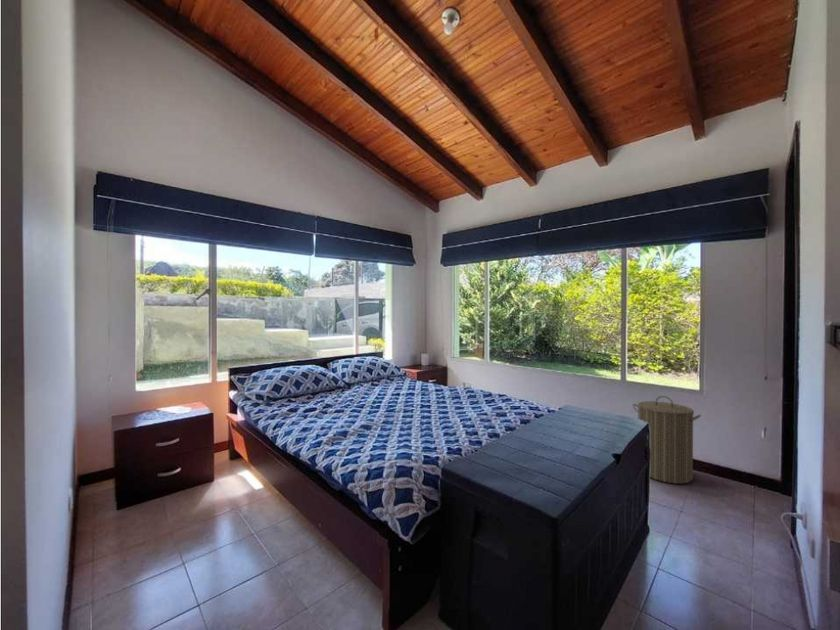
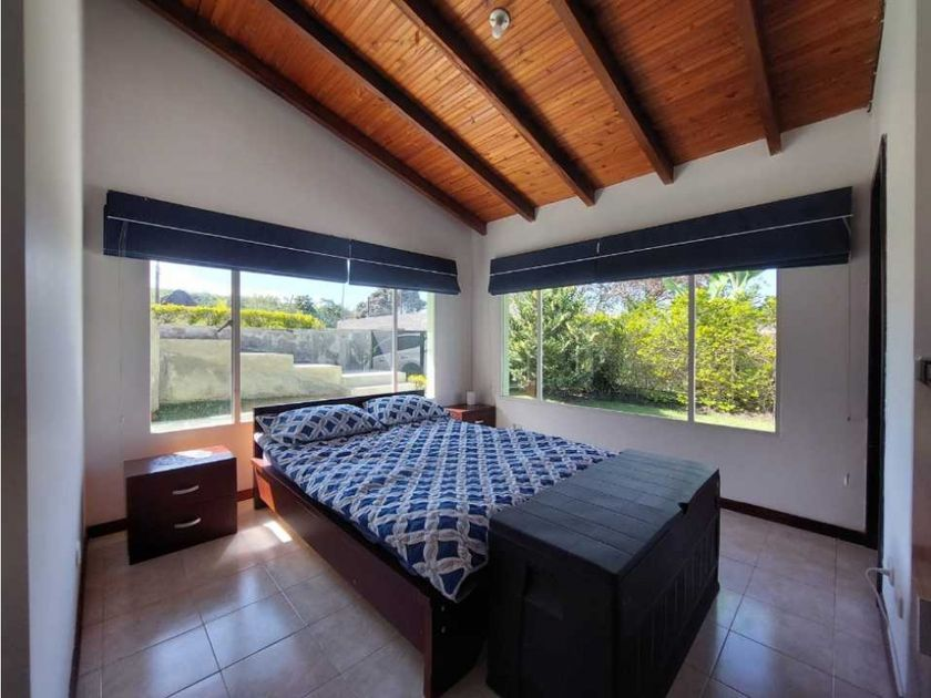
- laundry hamper [632,395,702,485]
